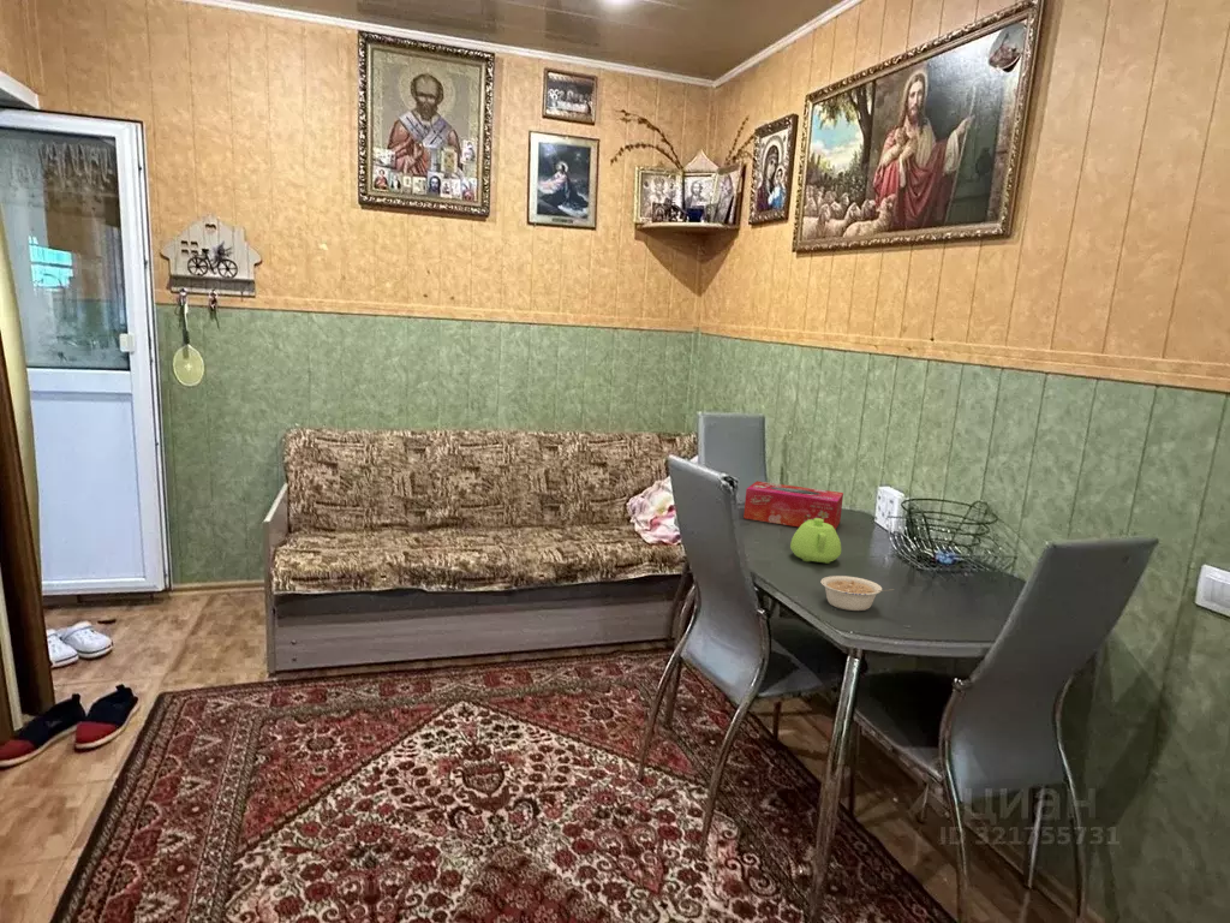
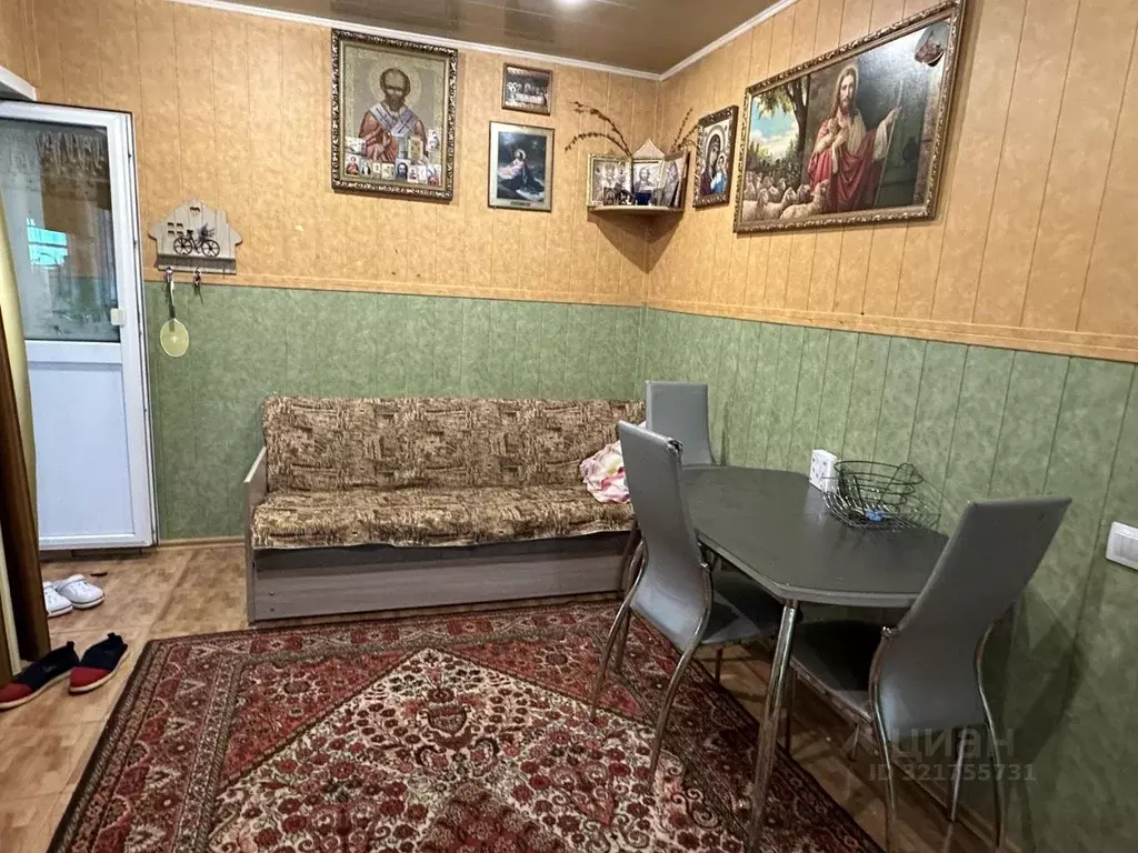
- legume [820,574,895,612]
- tissue box [742,480,844,531]
- teapot [789,518,842,565]
